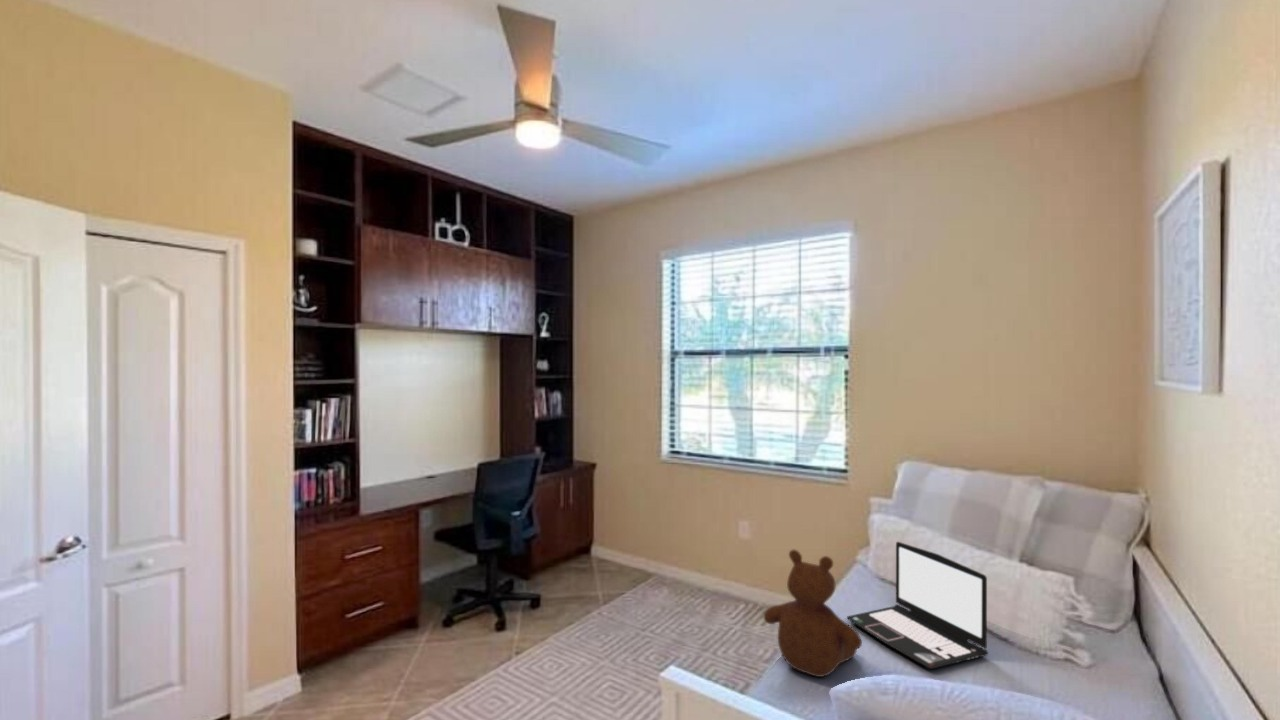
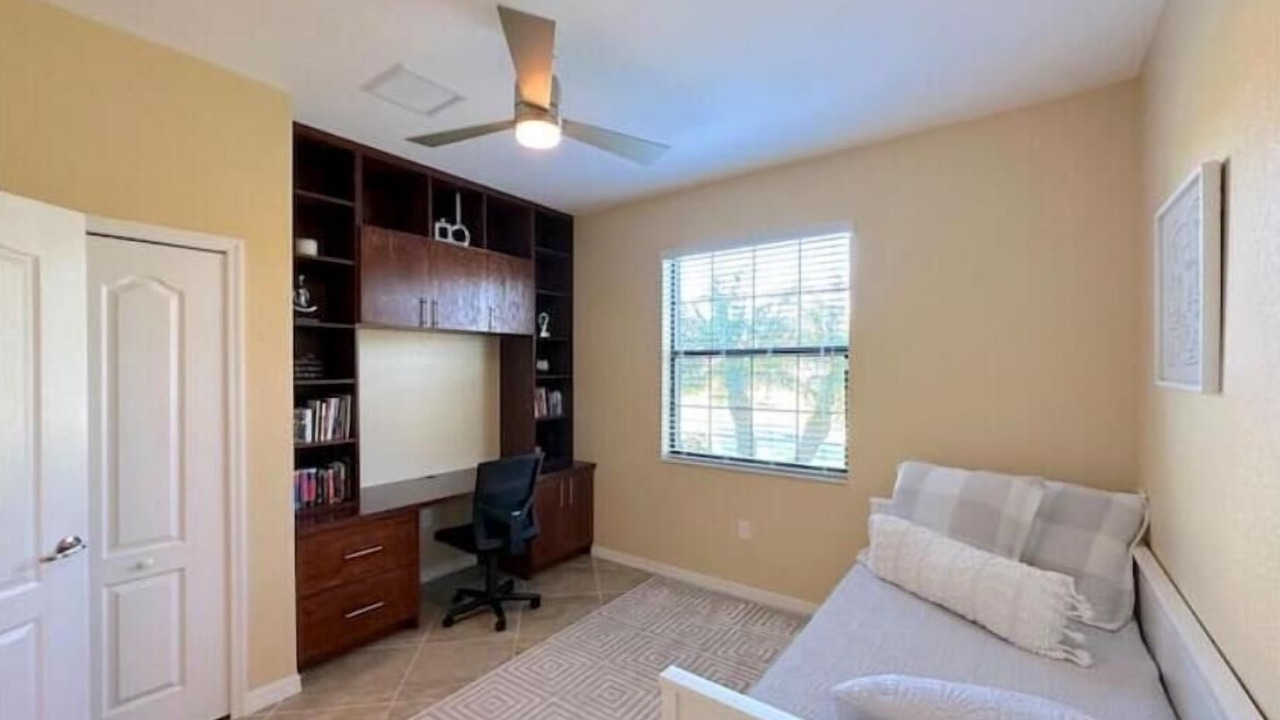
- laptop [846,541,989,670]
- teddy bear [763,549,863,678]
